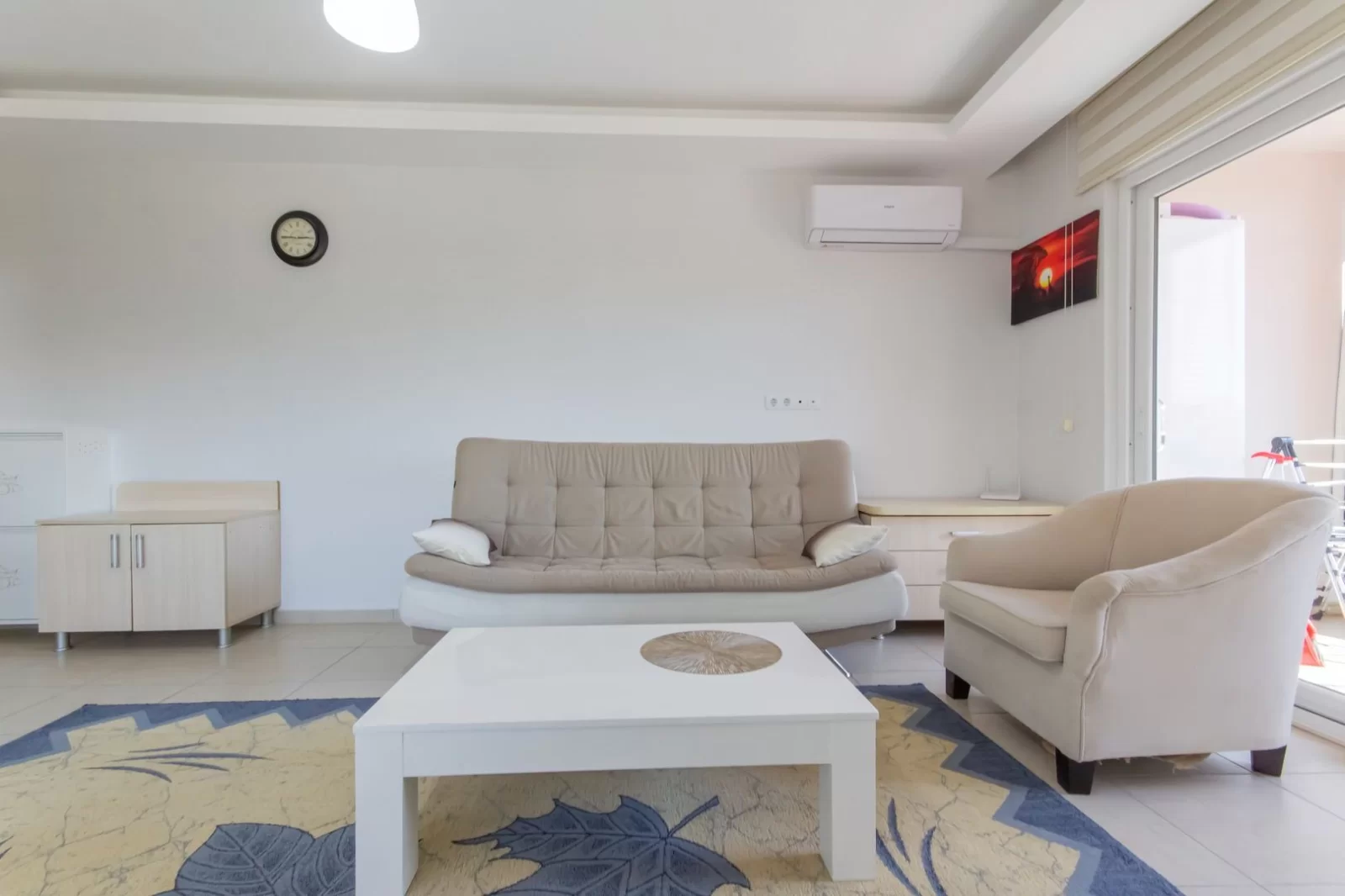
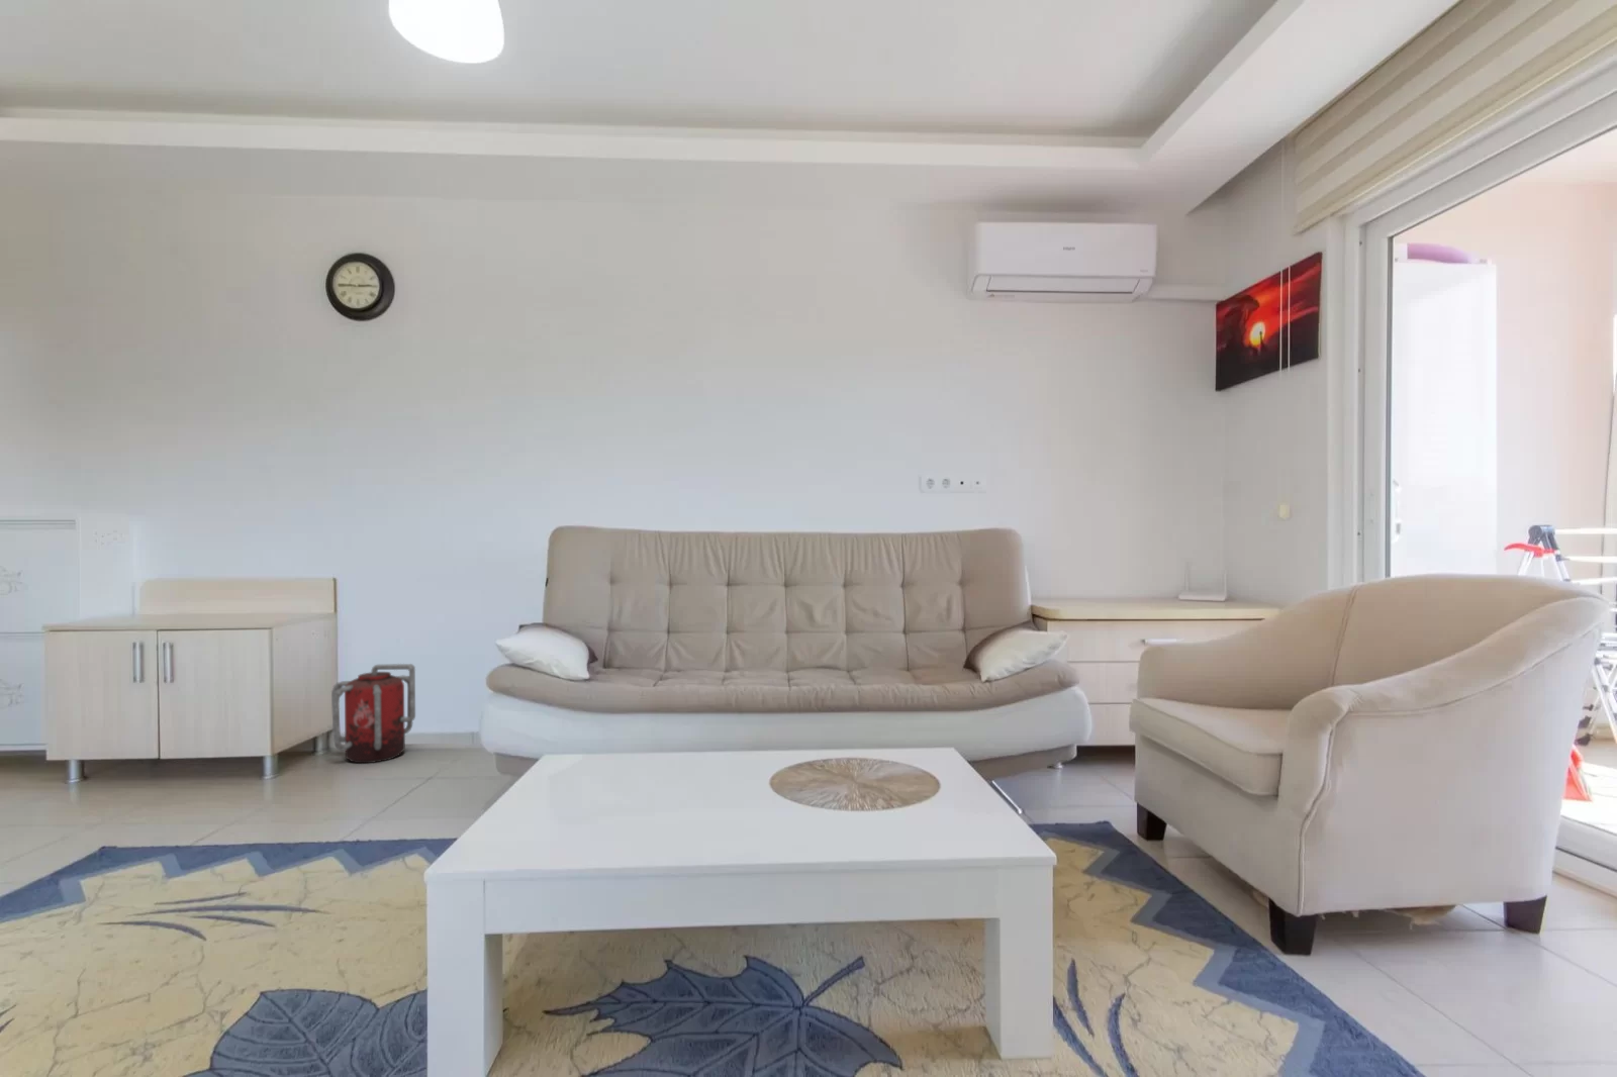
+ fire extinguisher [331,662,416,763]
